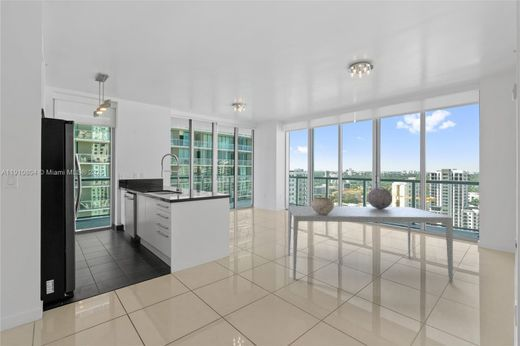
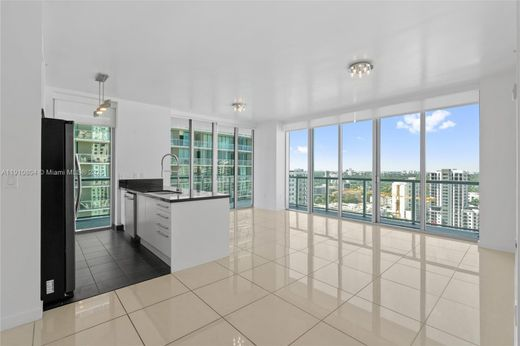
- ceramic pot [310,196,335,215]
- decorative globe [367,186,393,209]
- dining table [287,205,454,284]
